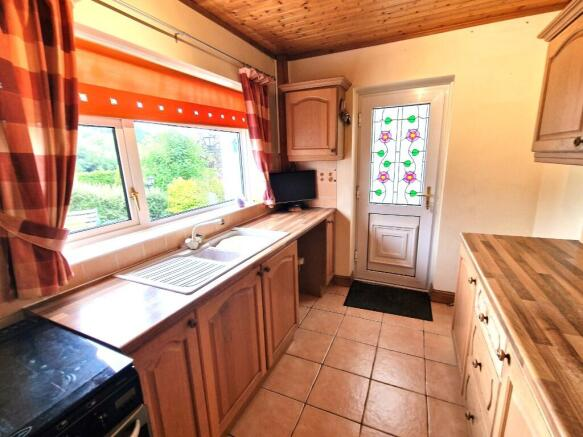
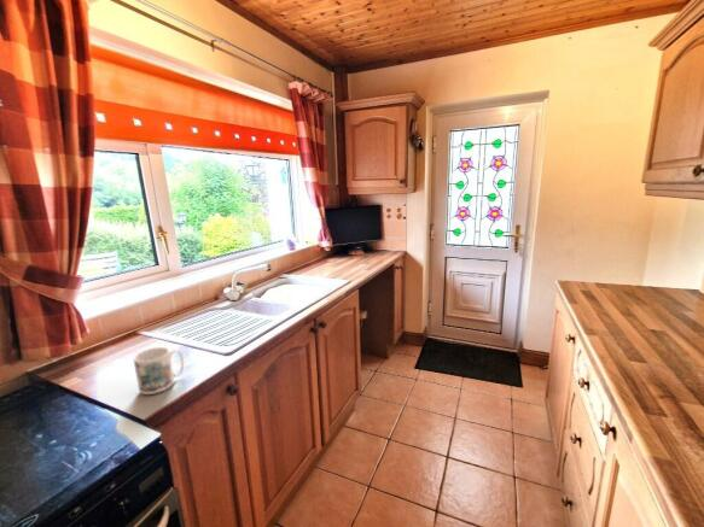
+ mug [133,346,185,396]
